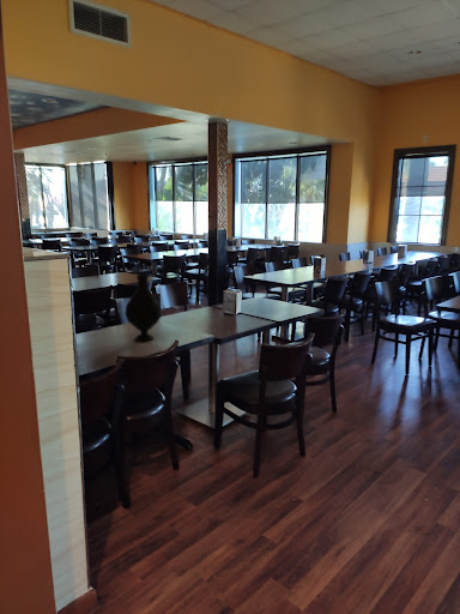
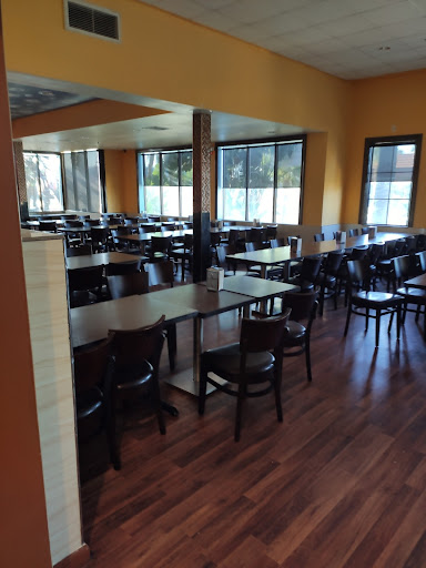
- vase [123,273,163,342]
